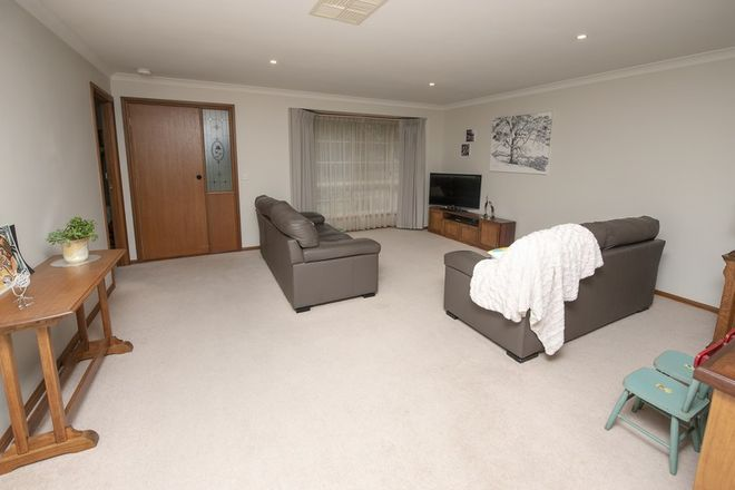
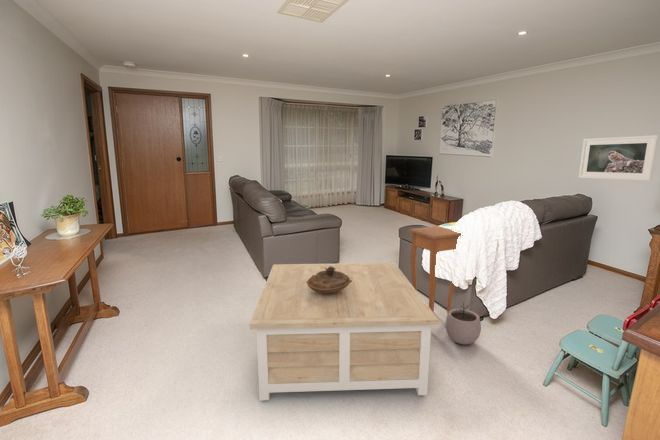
+ decorative bowl [306,266,352,294]
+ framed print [578,134,659,182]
+ side table [408,225,462,315]
+ plant pot [444,301,482,346]
+ coffee table [248,262,440,402]
